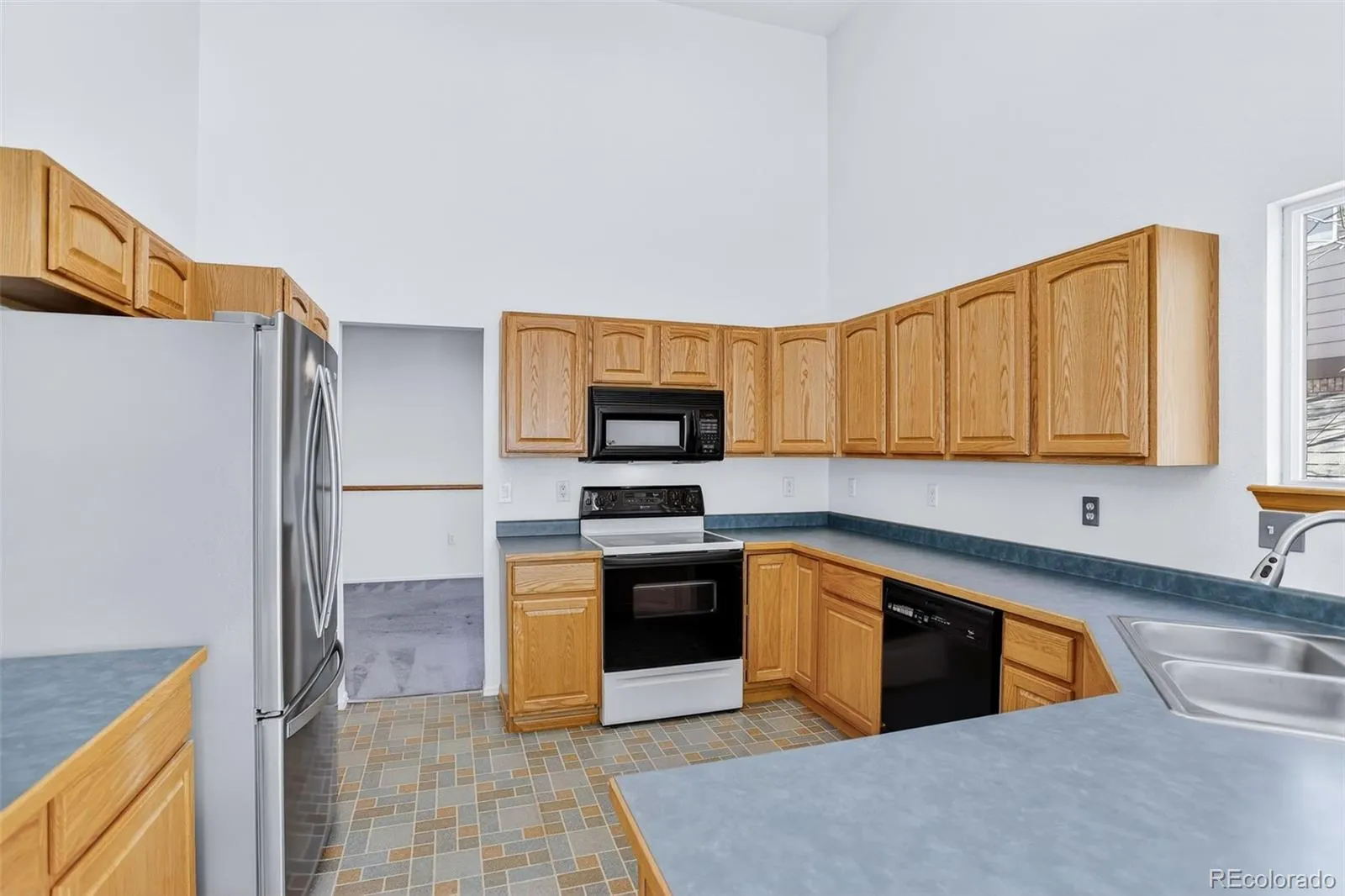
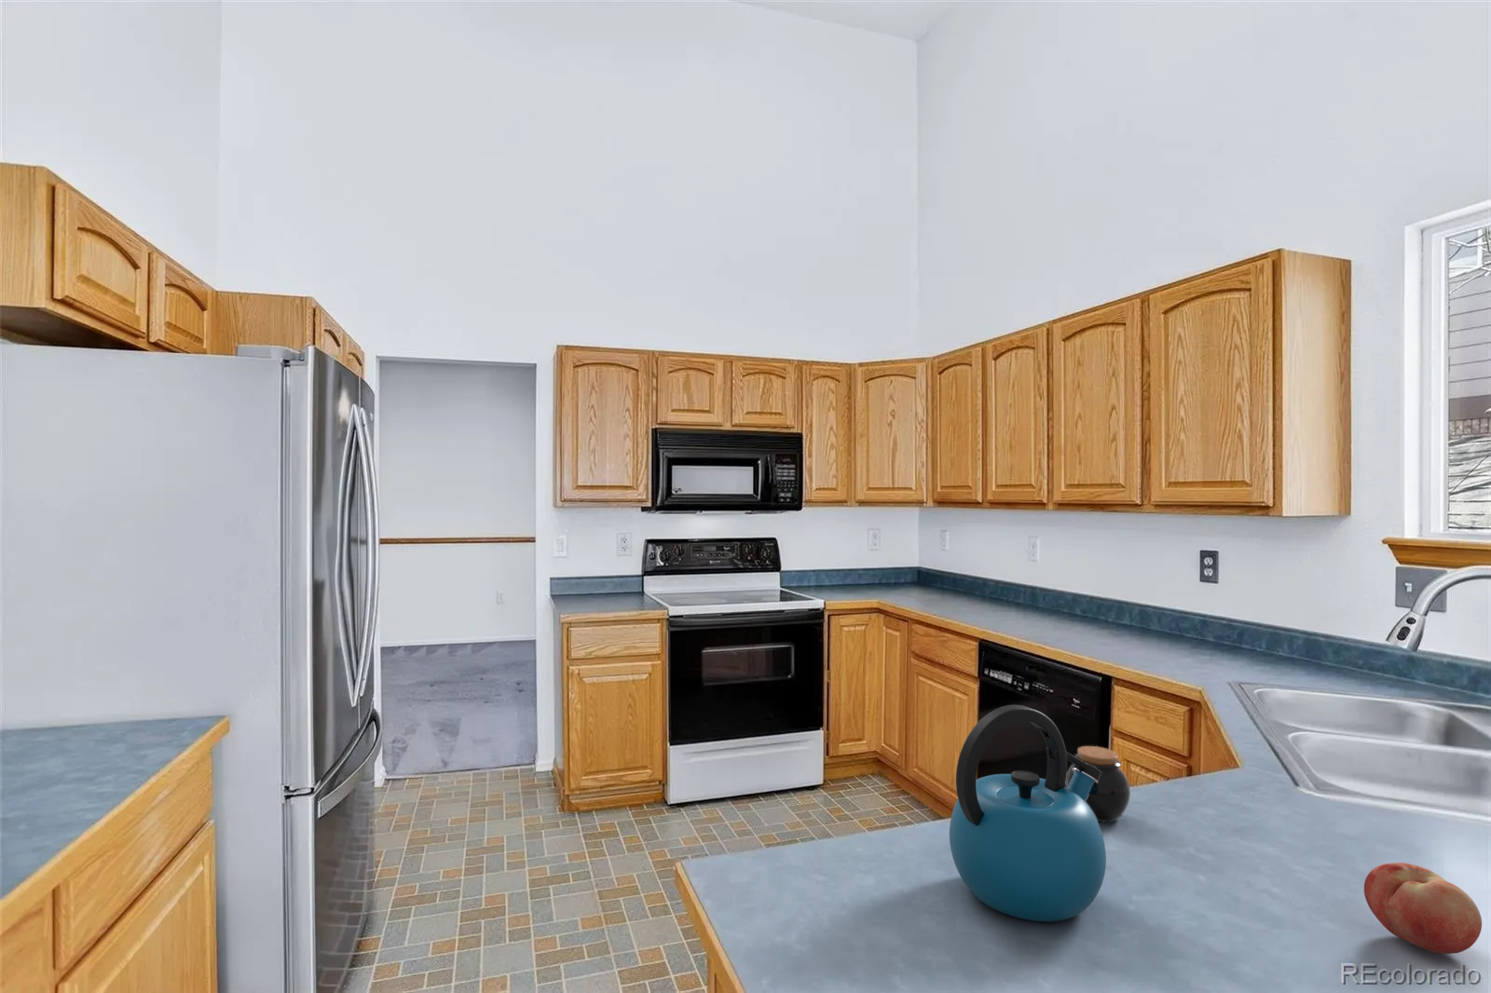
+ jar [1065,745,1132,822]
+ fruit [1364,861,1482,955]
+ kettle [949,704,1107,922]
